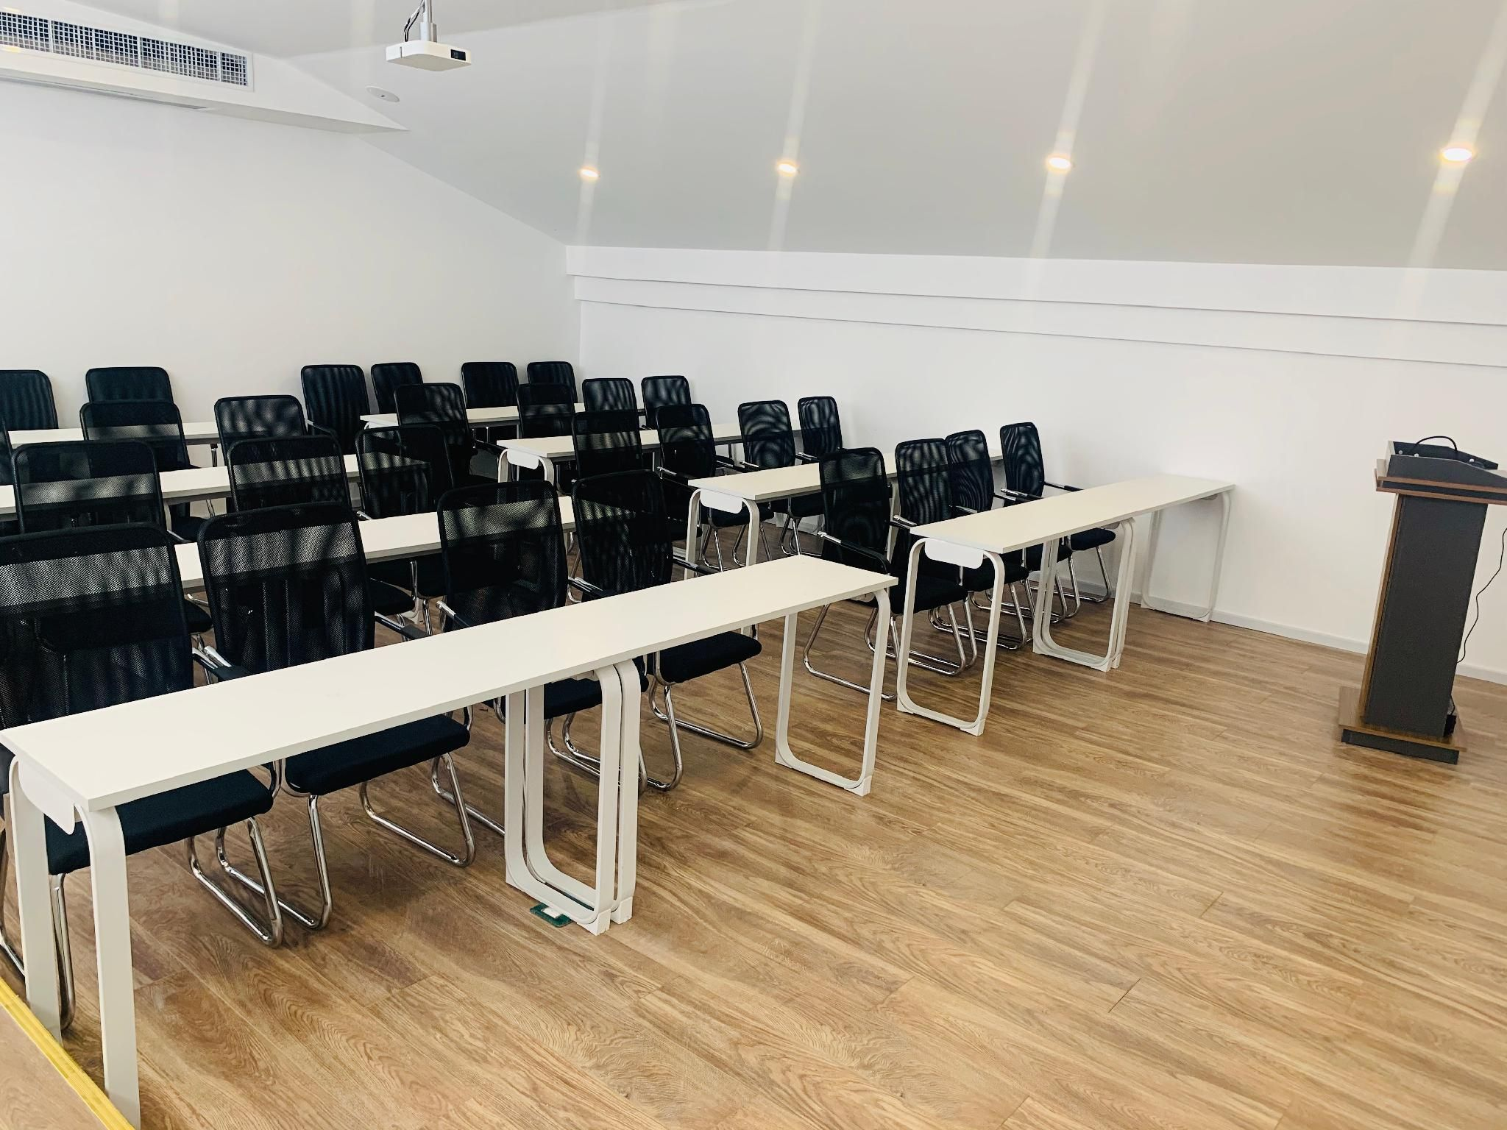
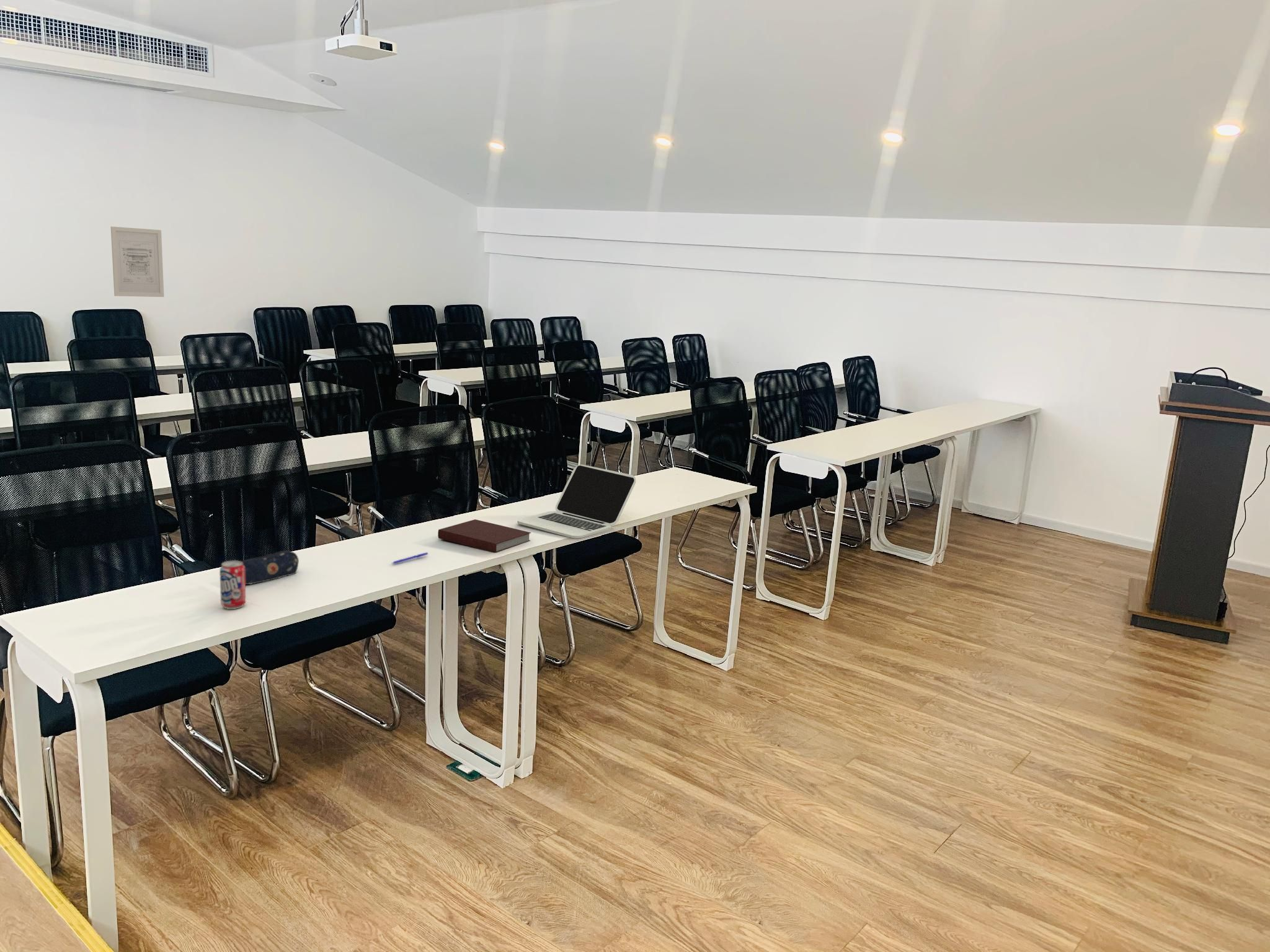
+ wall art [110,226,164,298]
+ pencil case [241,550,300,585]
+ notebook [437,519,531,553]
+ pen [391,552,429,565]
+ beverage can [219,560,246,610]
+ laptop [517,464,637,539]
